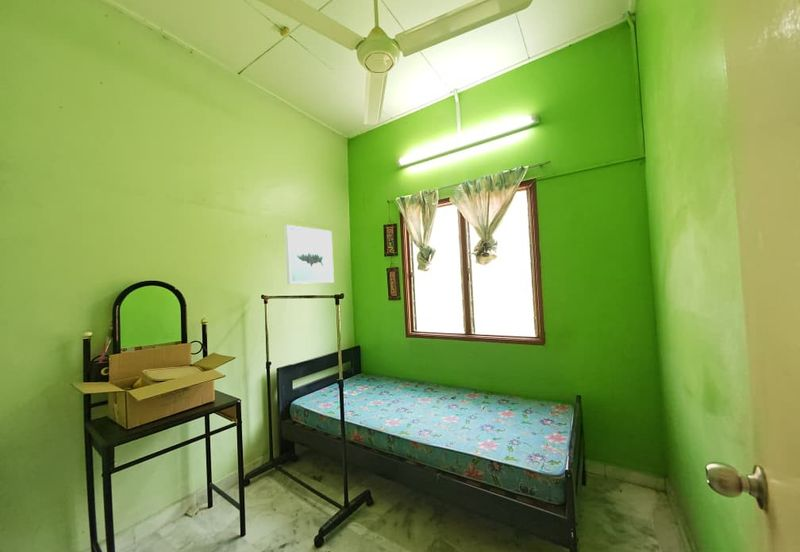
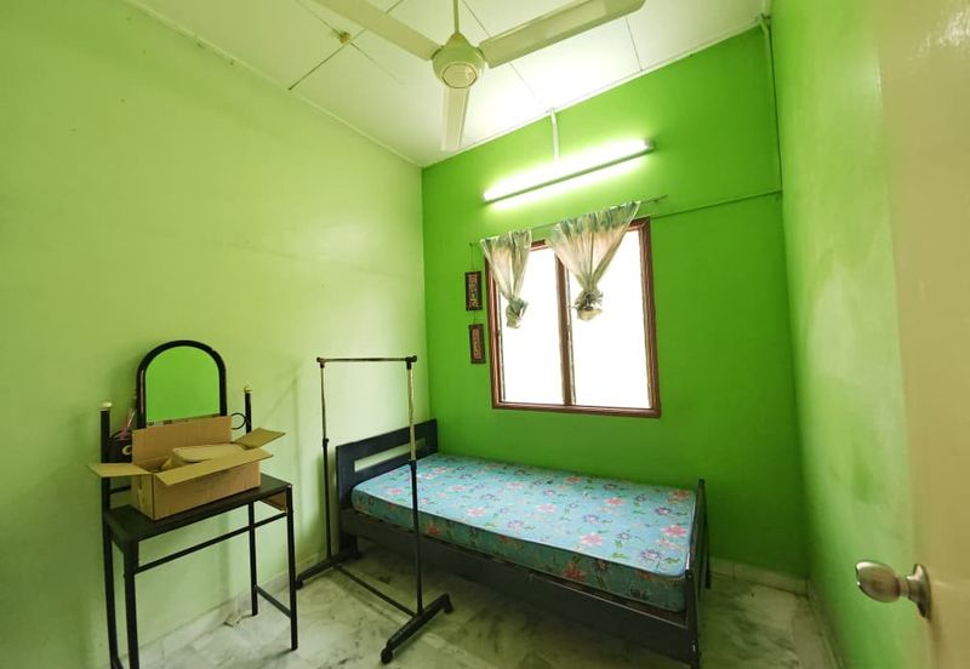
- wall art [284,224,335,285]
